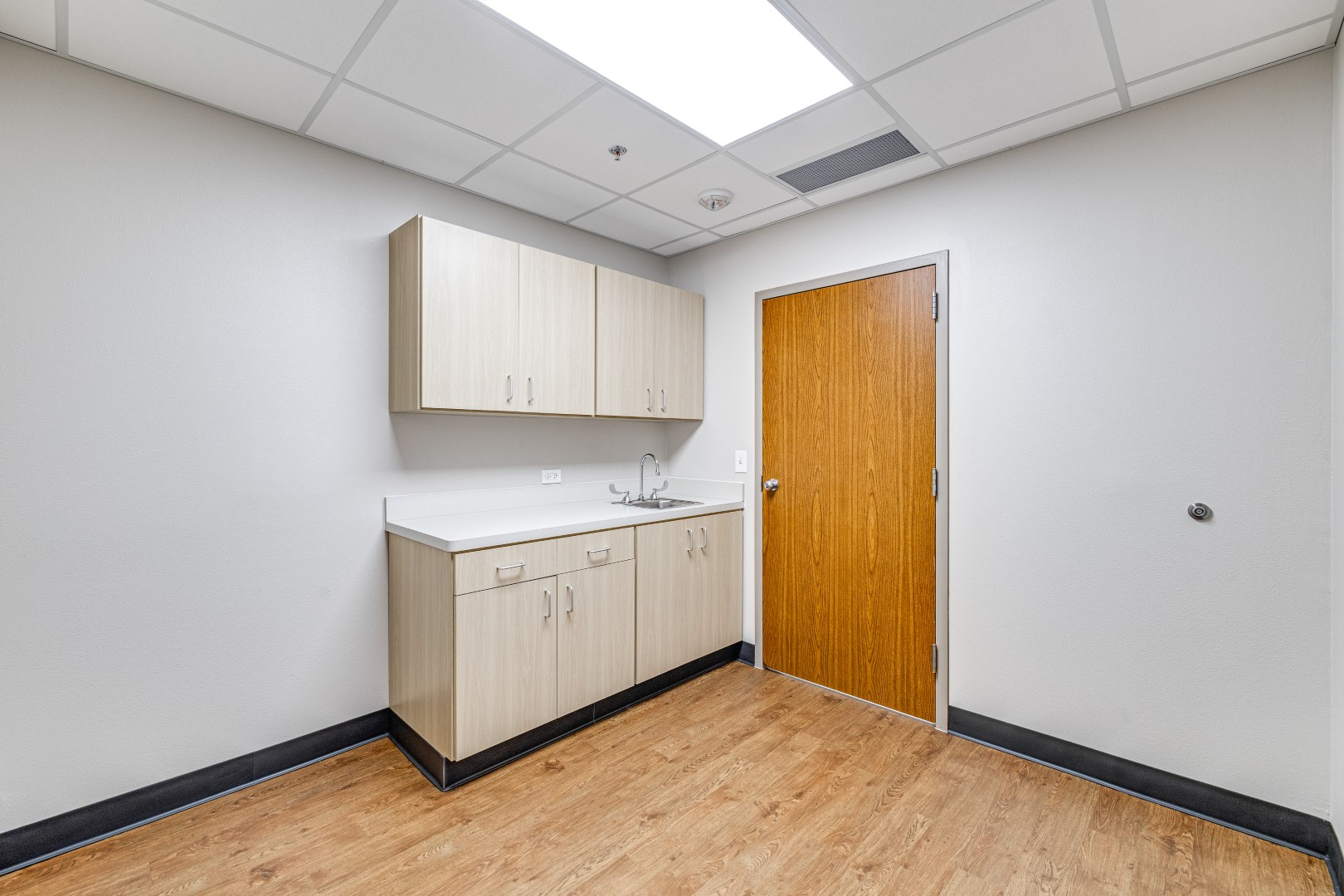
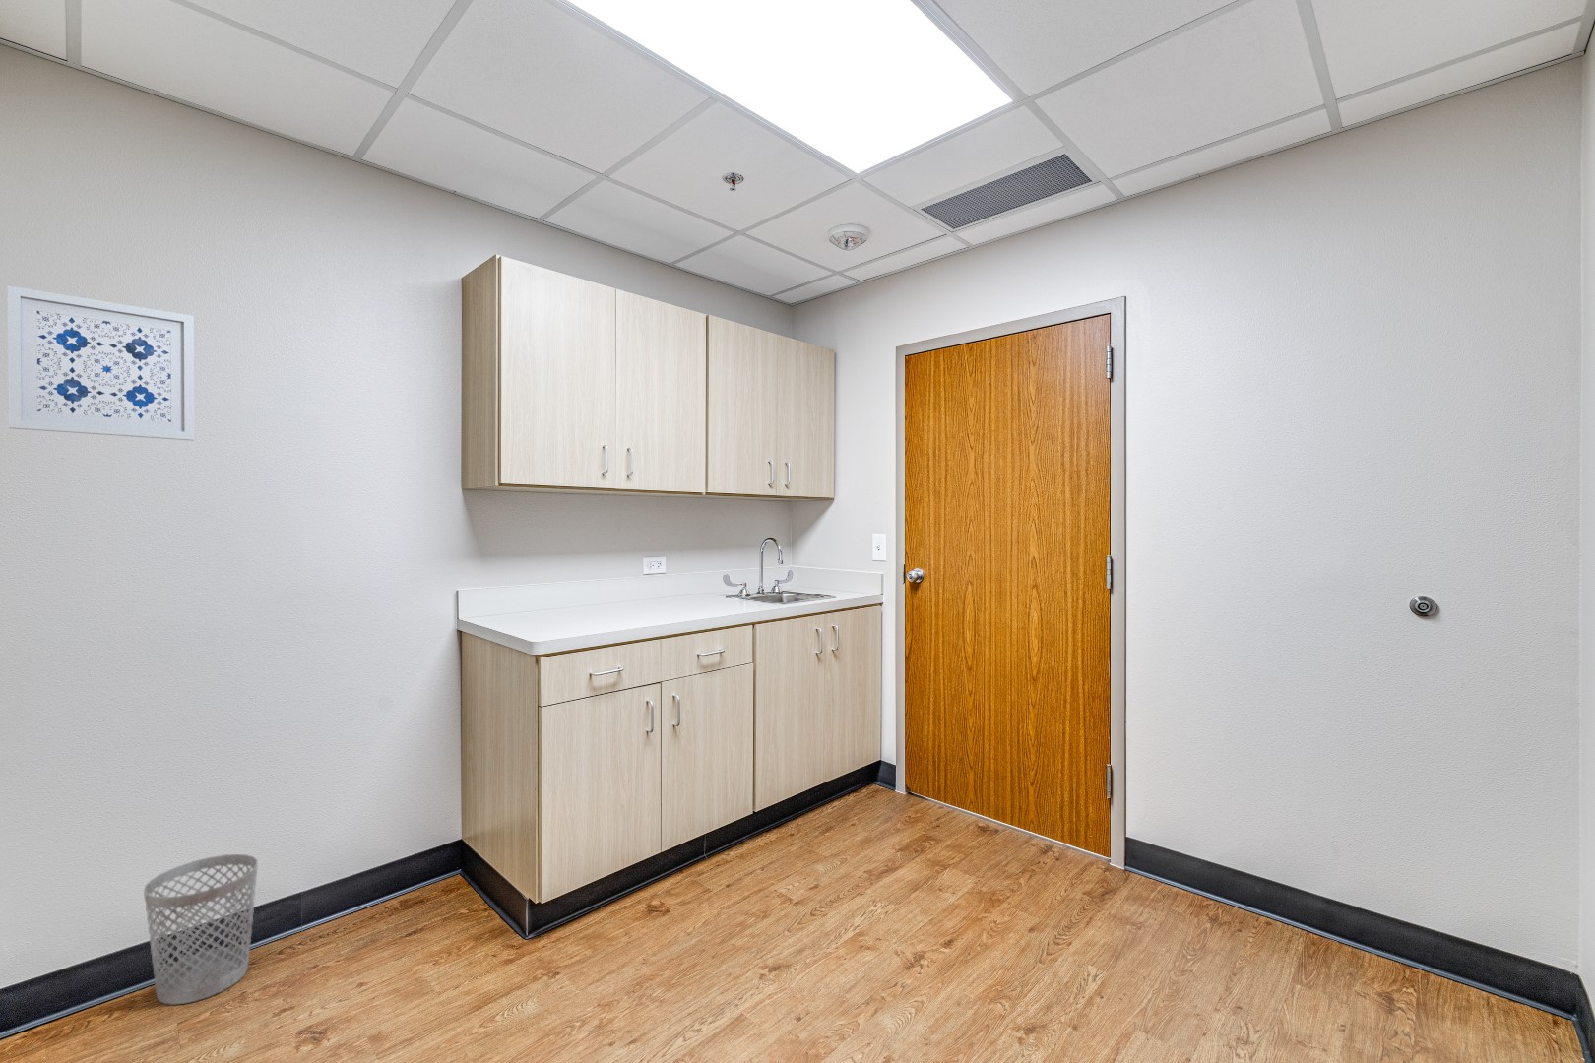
+ wall art [7,285,196,443]
+ wastebasket [142,853,259,1006]
